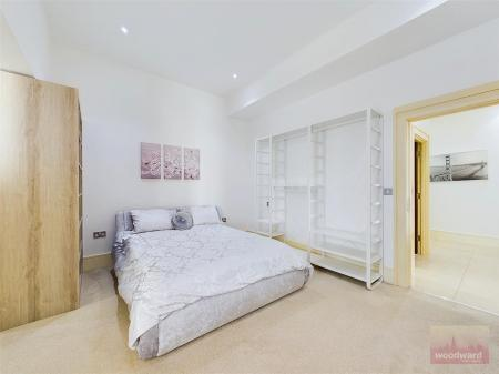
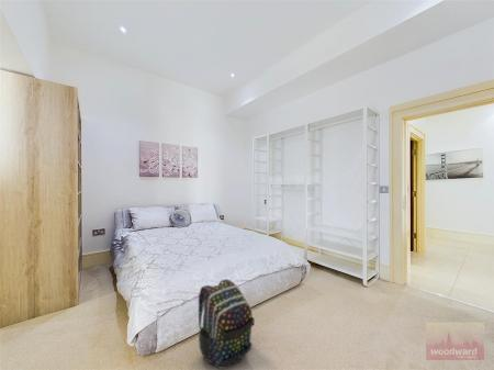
+ backpack [198,278,256,370]
